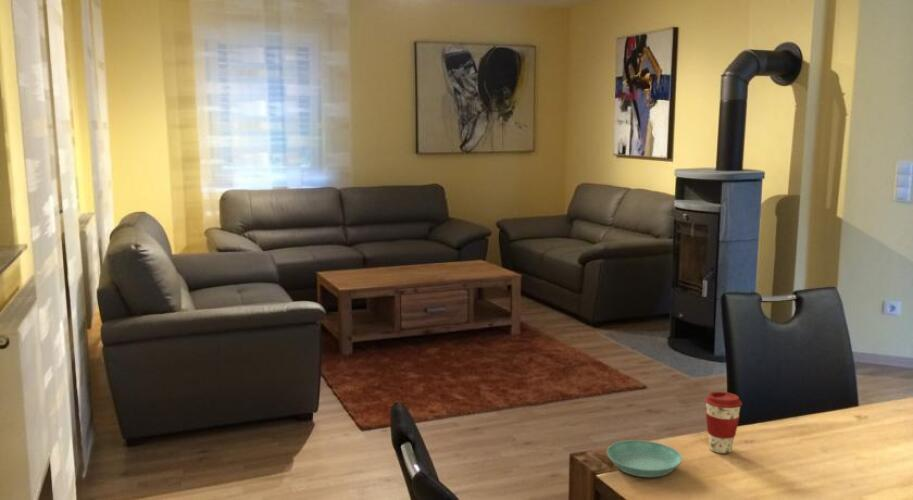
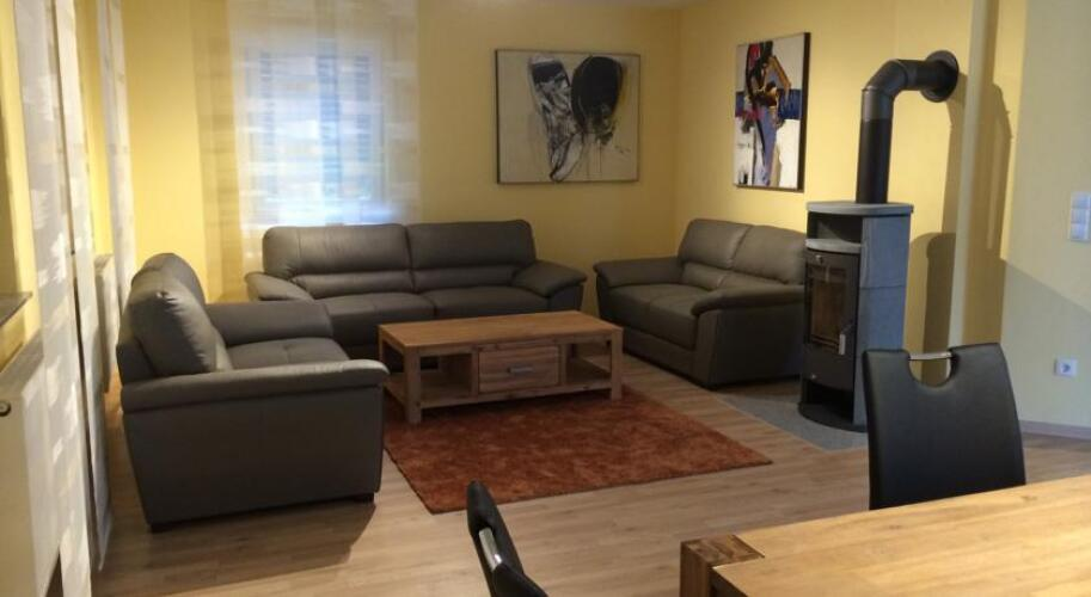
- saucer [606,439,683,478]
- coffee cup [704,391,743,454]
